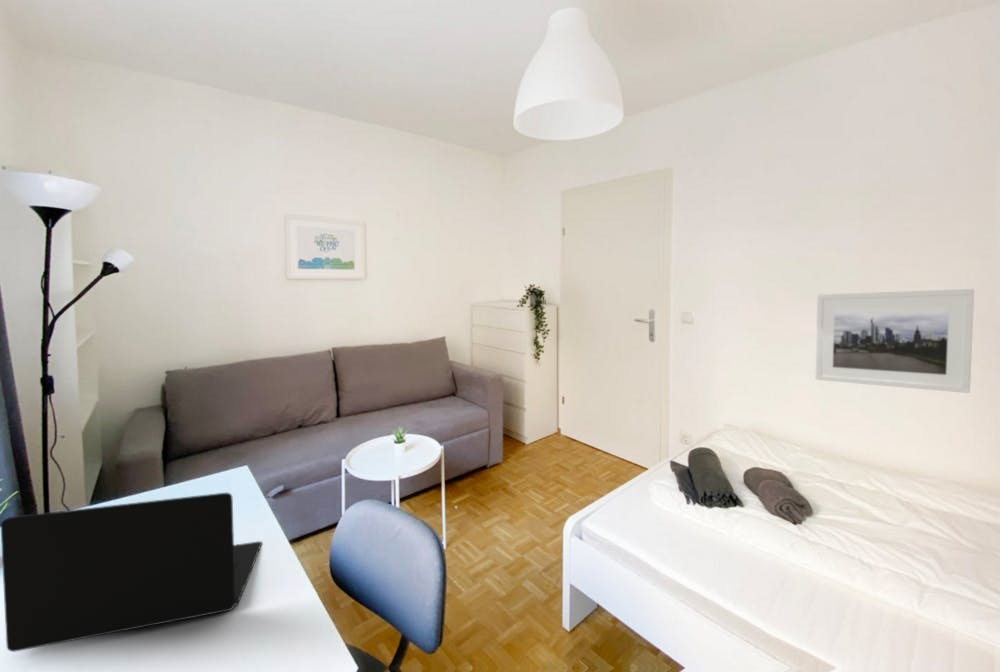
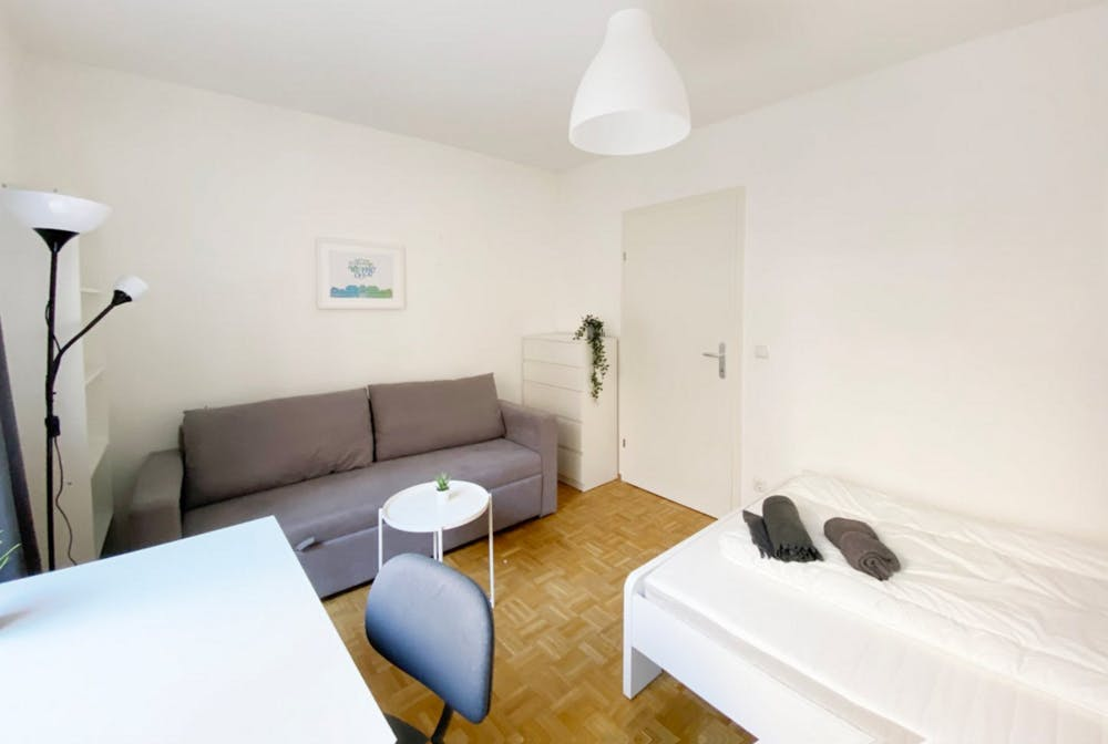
- laptop [0,492,263,653]
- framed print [814,288,975,394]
